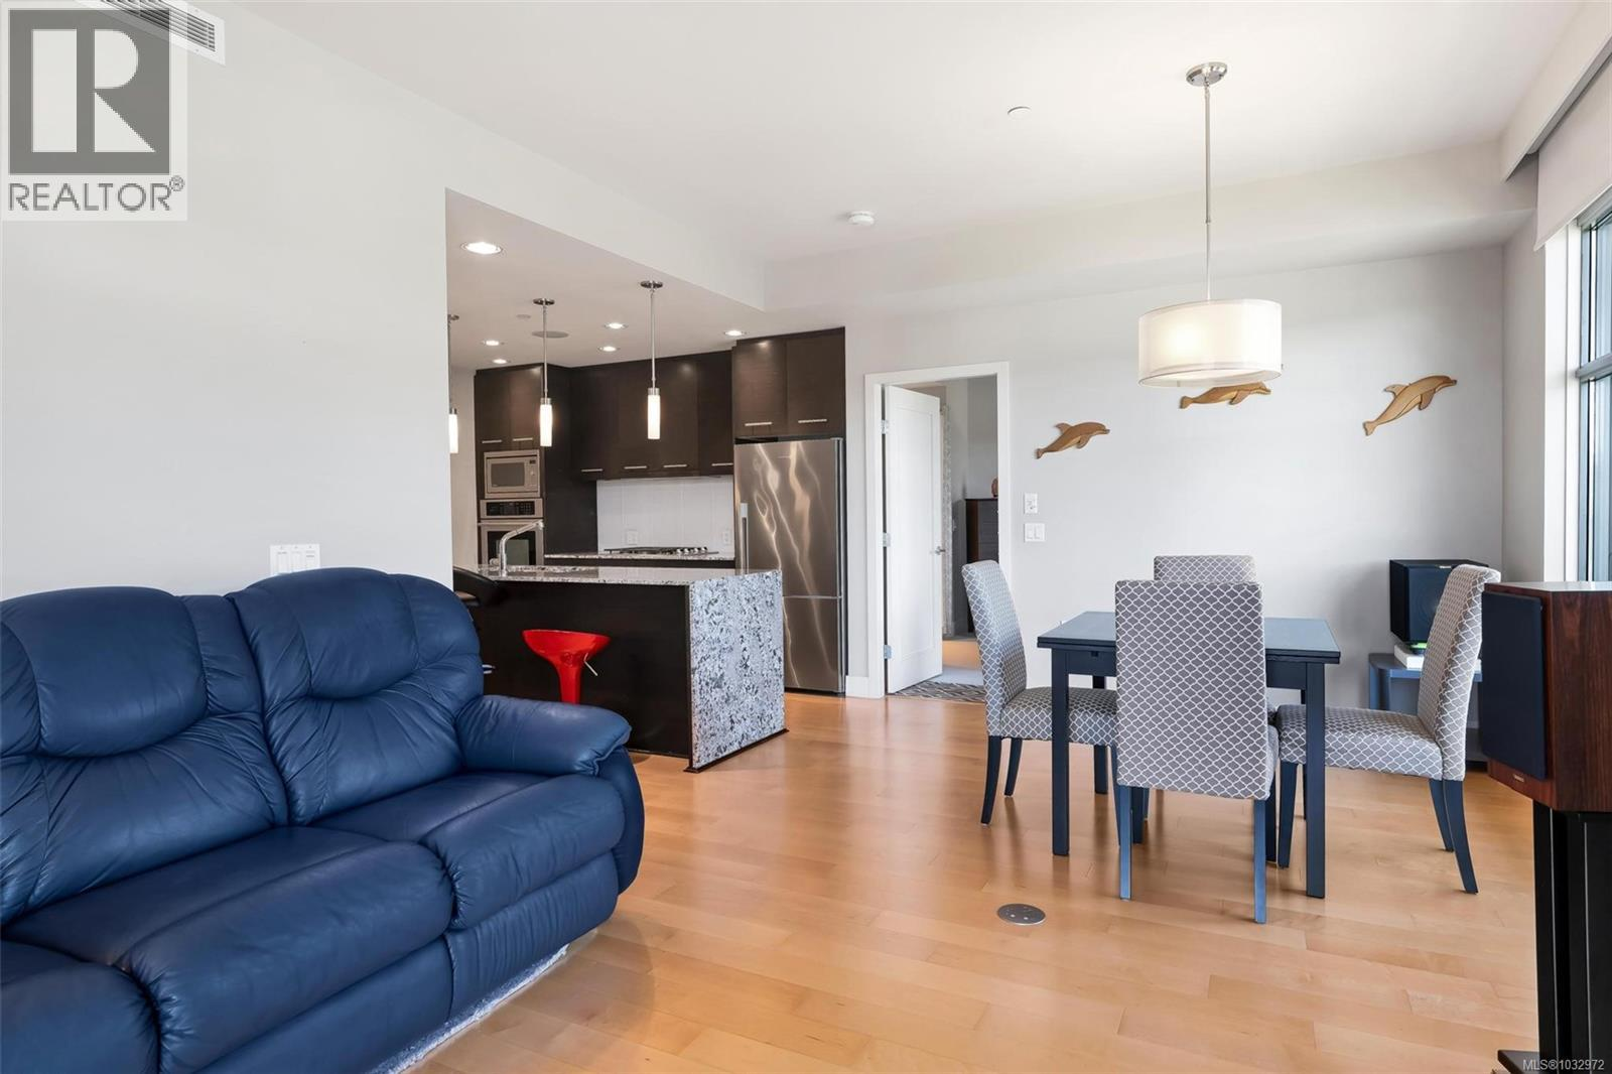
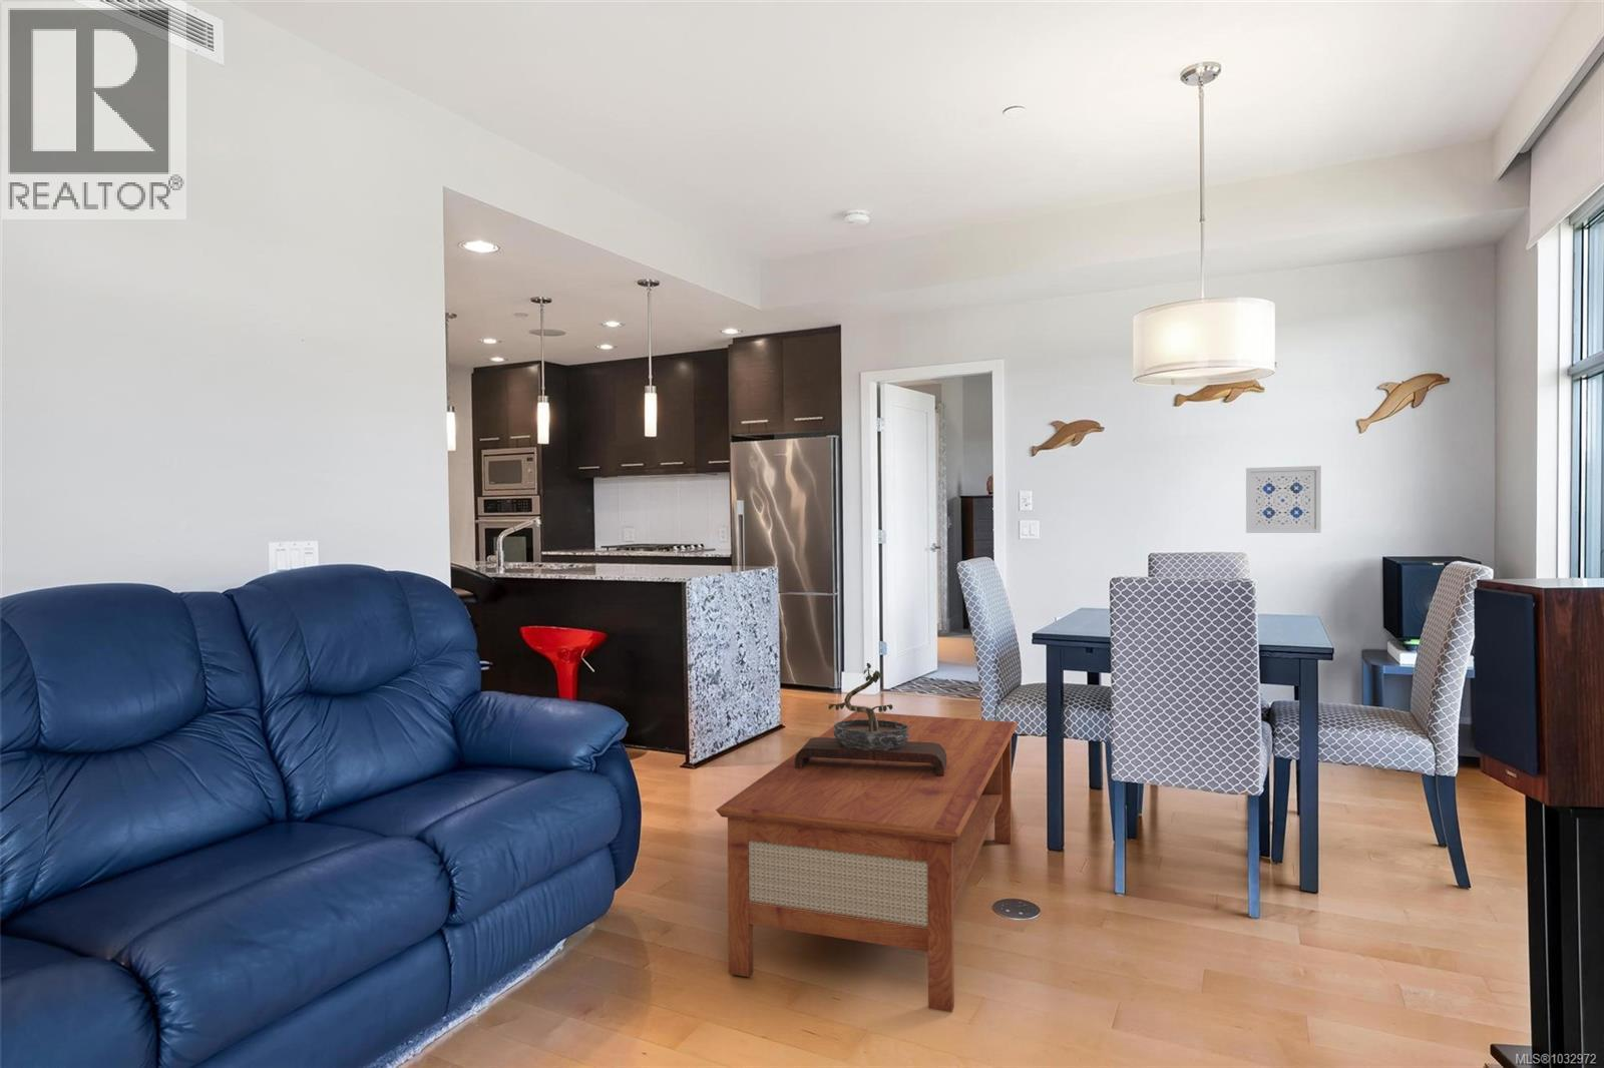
+ bonsai tree [795,663,947,776]
+ coffee table [714,712,1018,1014]
+ wall art [1245,465,1323,534]
